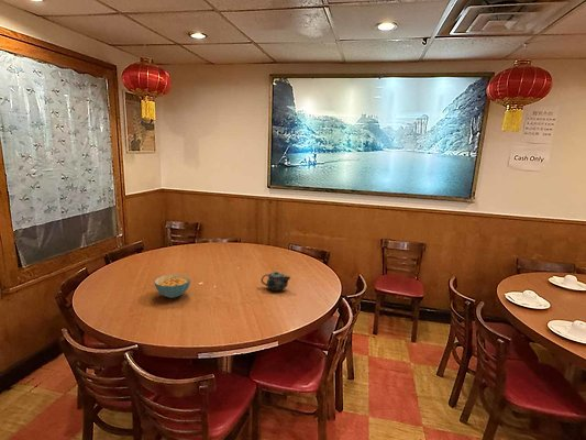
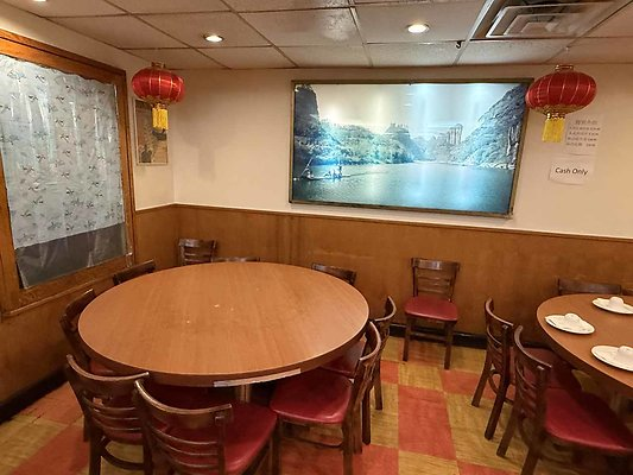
- cereal bowl [153,273,192,299]
- chinaware [261,271,291,293]
